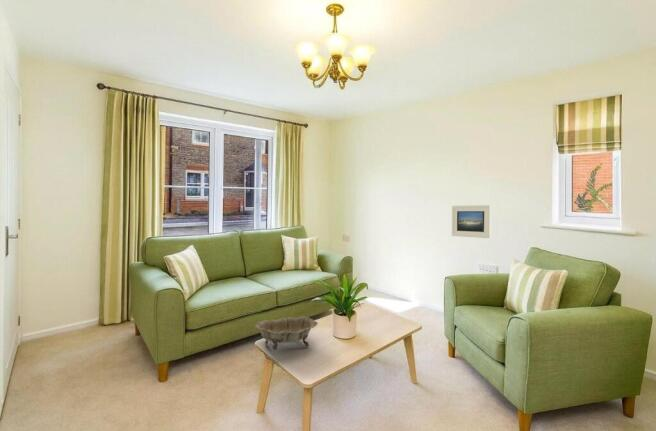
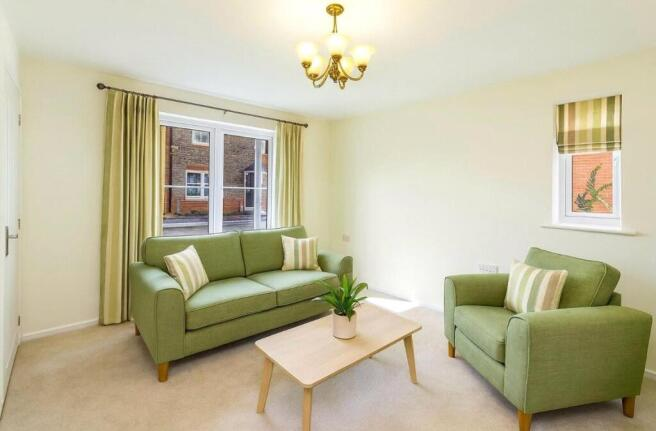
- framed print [451,204,492,239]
- decorative bowl [254,315,319,351]
